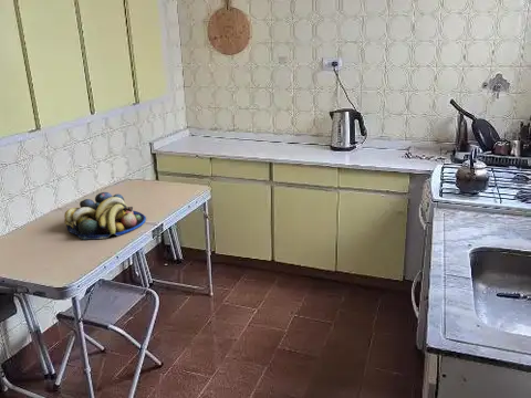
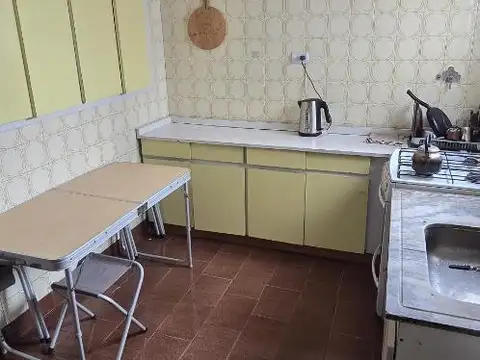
- fruit bowl [63,191,147,240]
